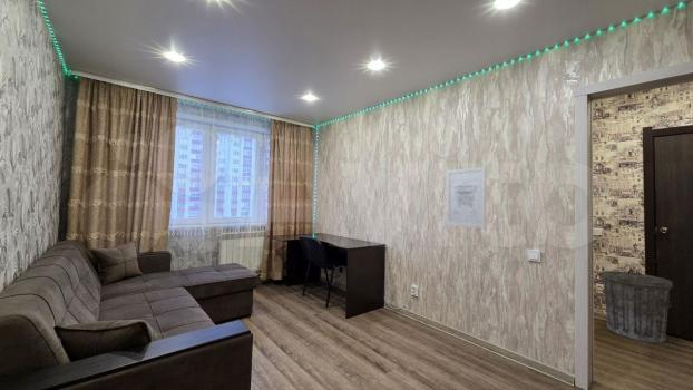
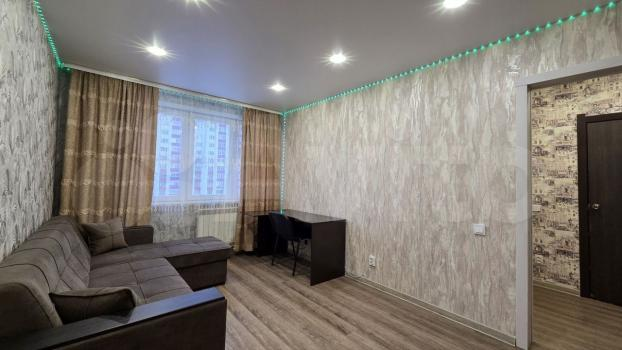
- wall art [445,166,487,230]
- trash can [599,270,674,344]
